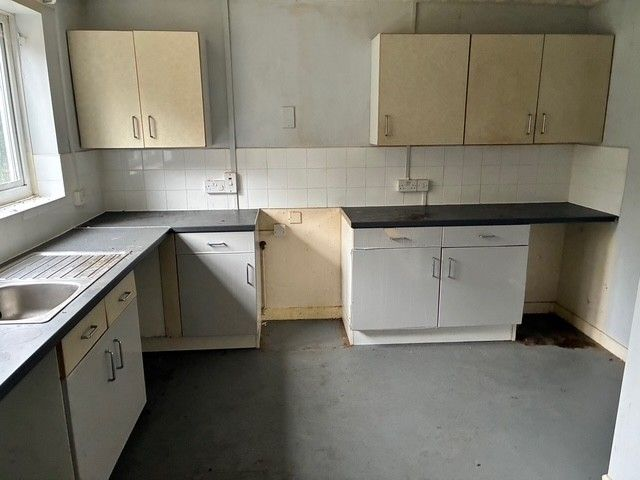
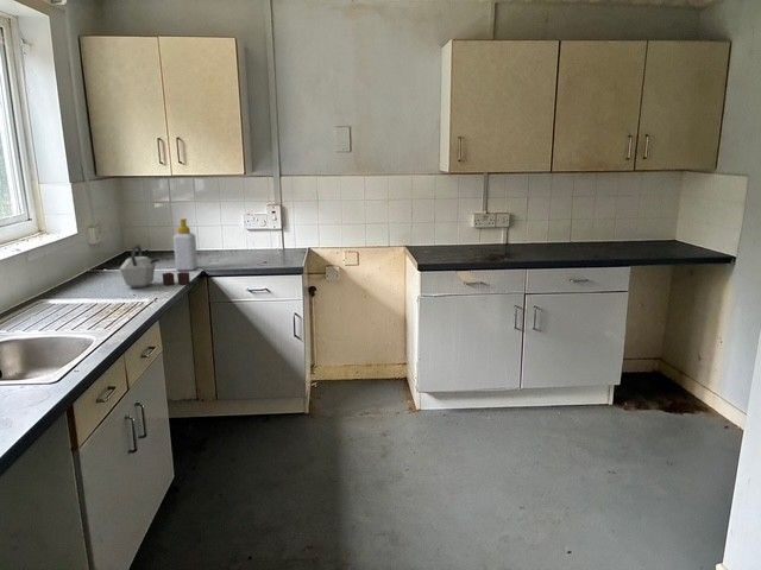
+ soap bottle [172,217,199,272]
+ kettle [119,243,191,289]
